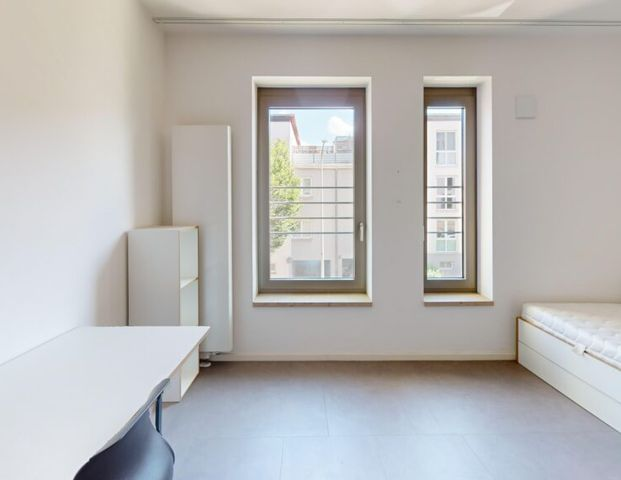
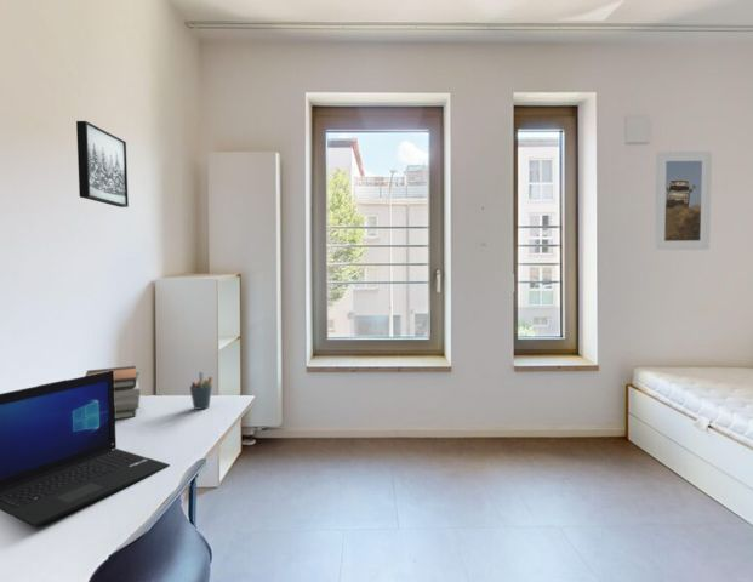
+ laptop [0,371,171,529]
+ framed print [652,150,713,251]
+ wall art [75,120,130,209]
+ pen holder [189,371,213,411]
+ book stack [84,365,142,421]
